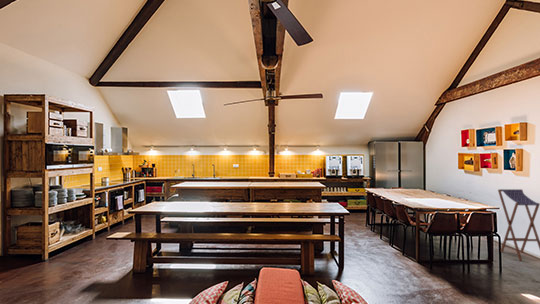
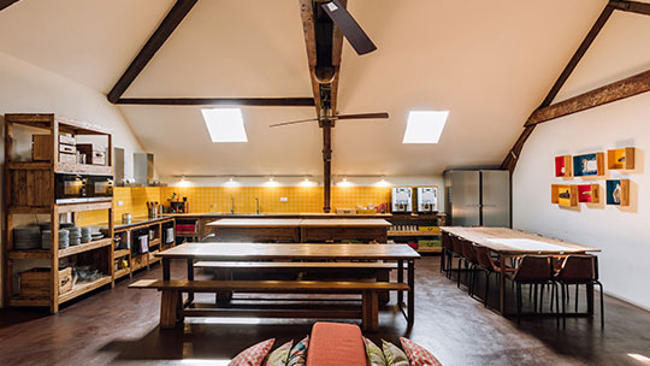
- stool [497,188,540,262]
